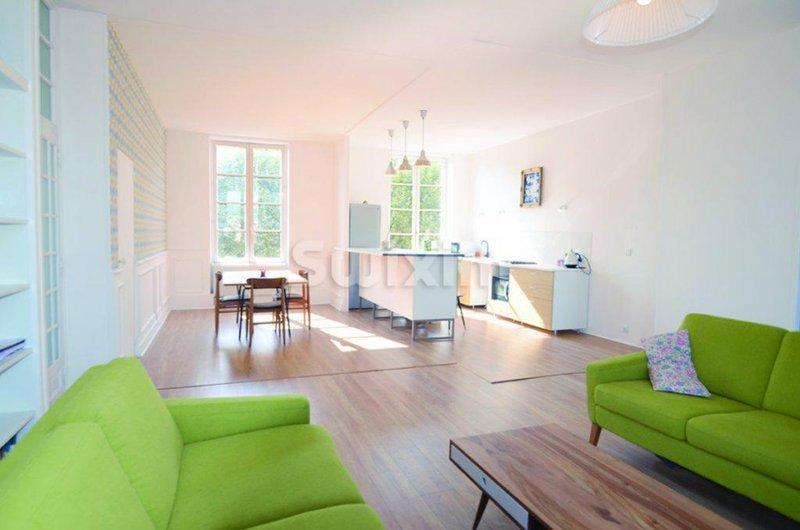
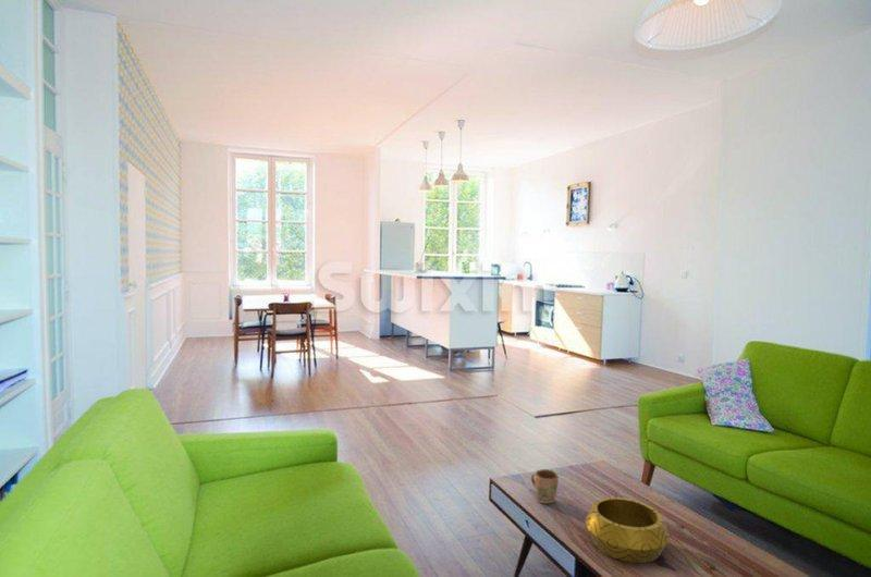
+ mug [530,468,560,504]
+ decorative bowl [584,496,671,564]
